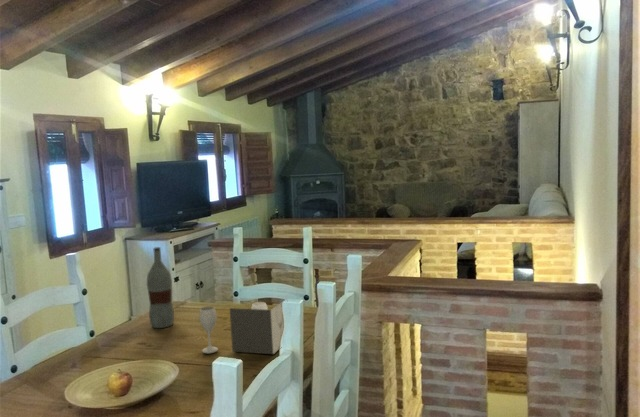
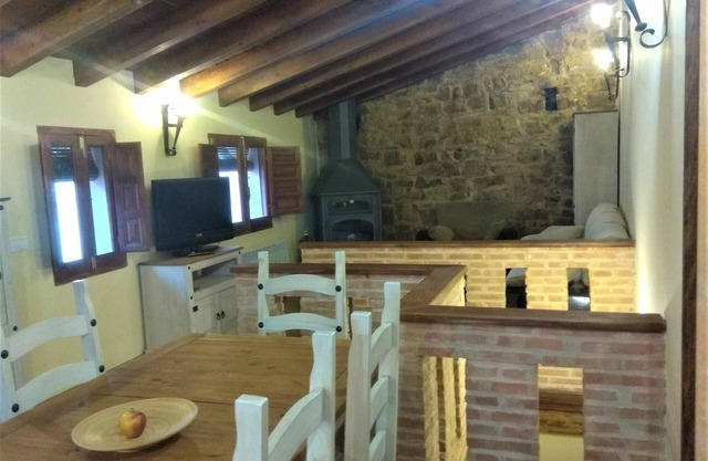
- wine glass [198,298,288,355]
- bottle [146,246,175,329]
